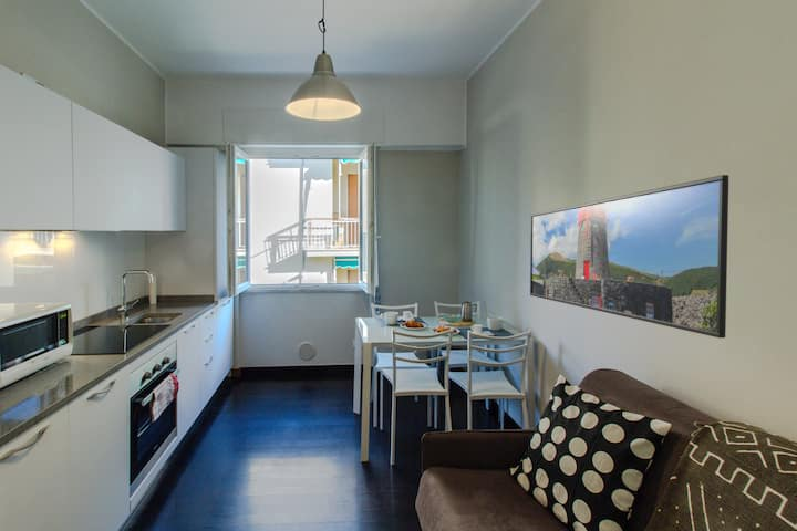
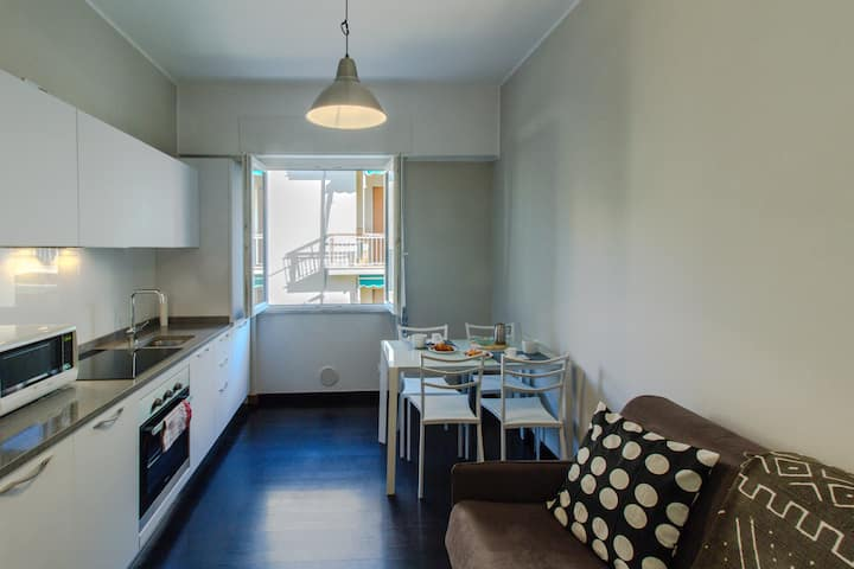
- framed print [529,174,729,340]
